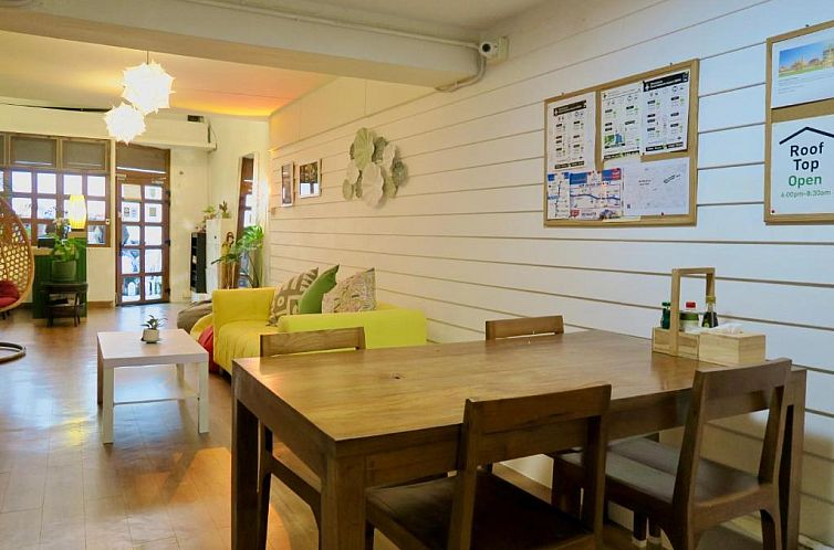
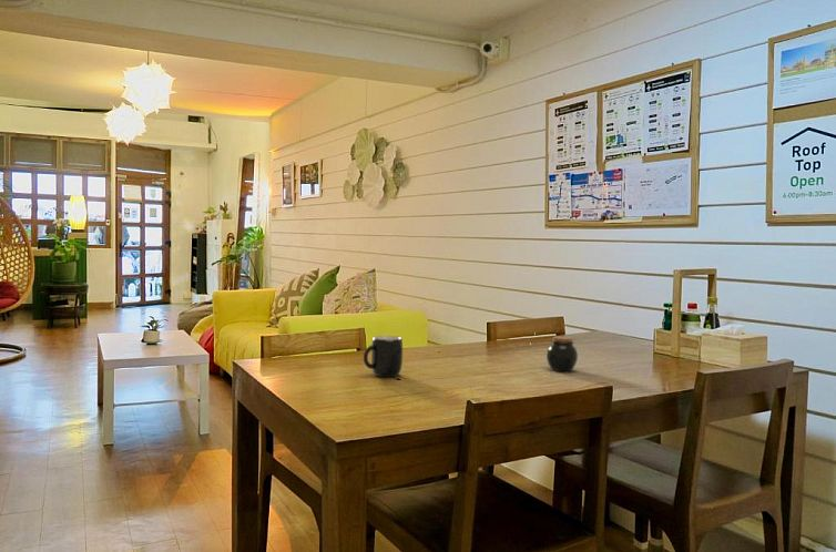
+ jar [546,335,579,372]
+ mug [363,335,404,378]
